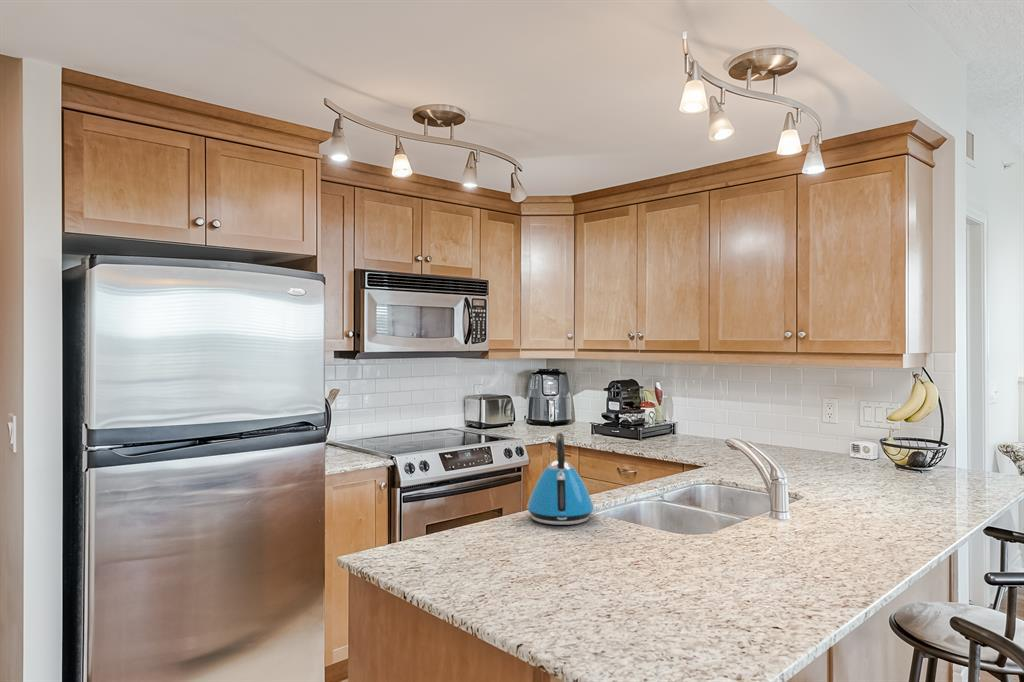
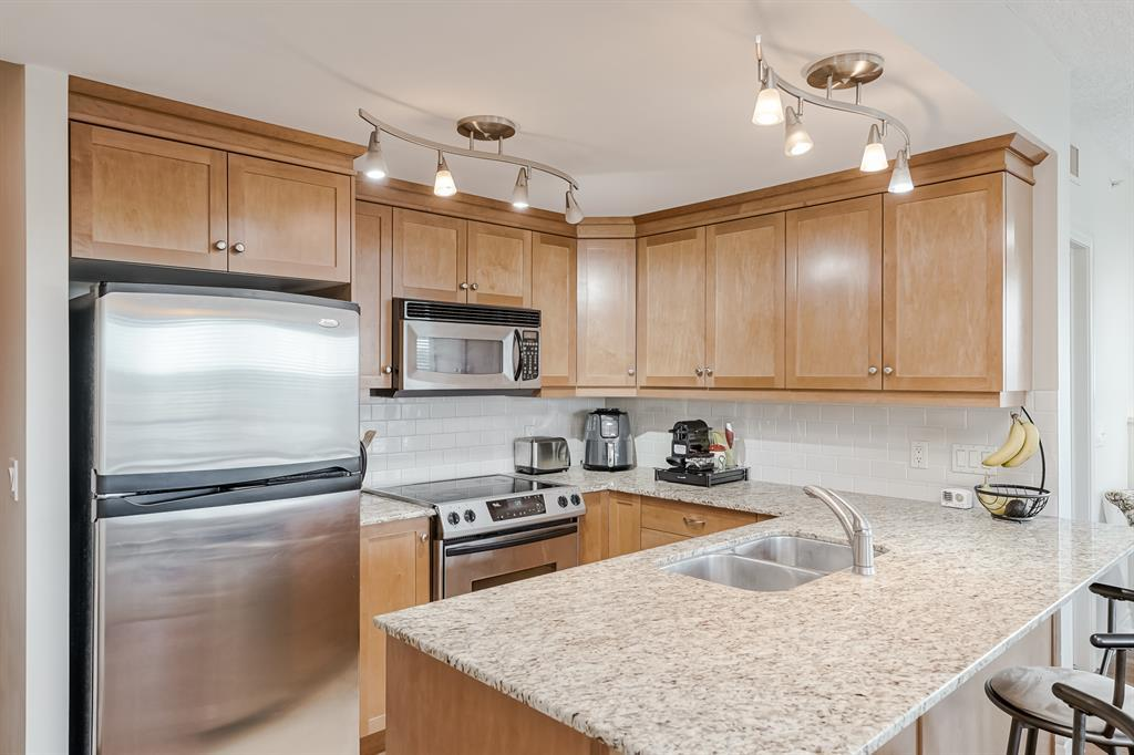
- kettle [526,432,595,526]
